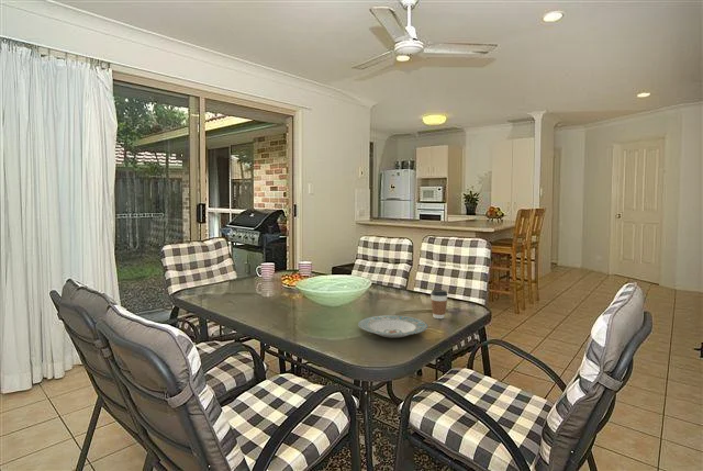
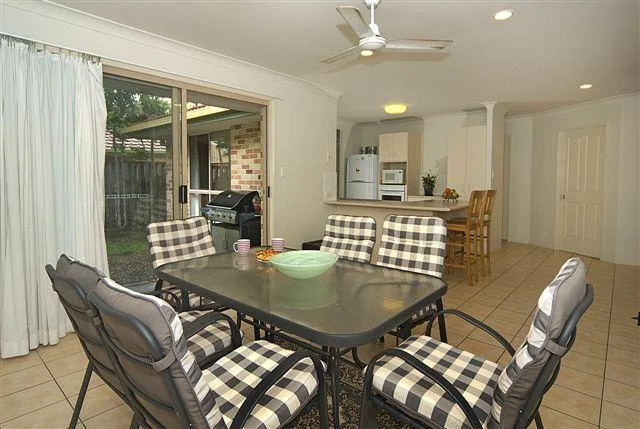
- plate [357,314,429,338]
- coffee cup [429,289,449,319]
